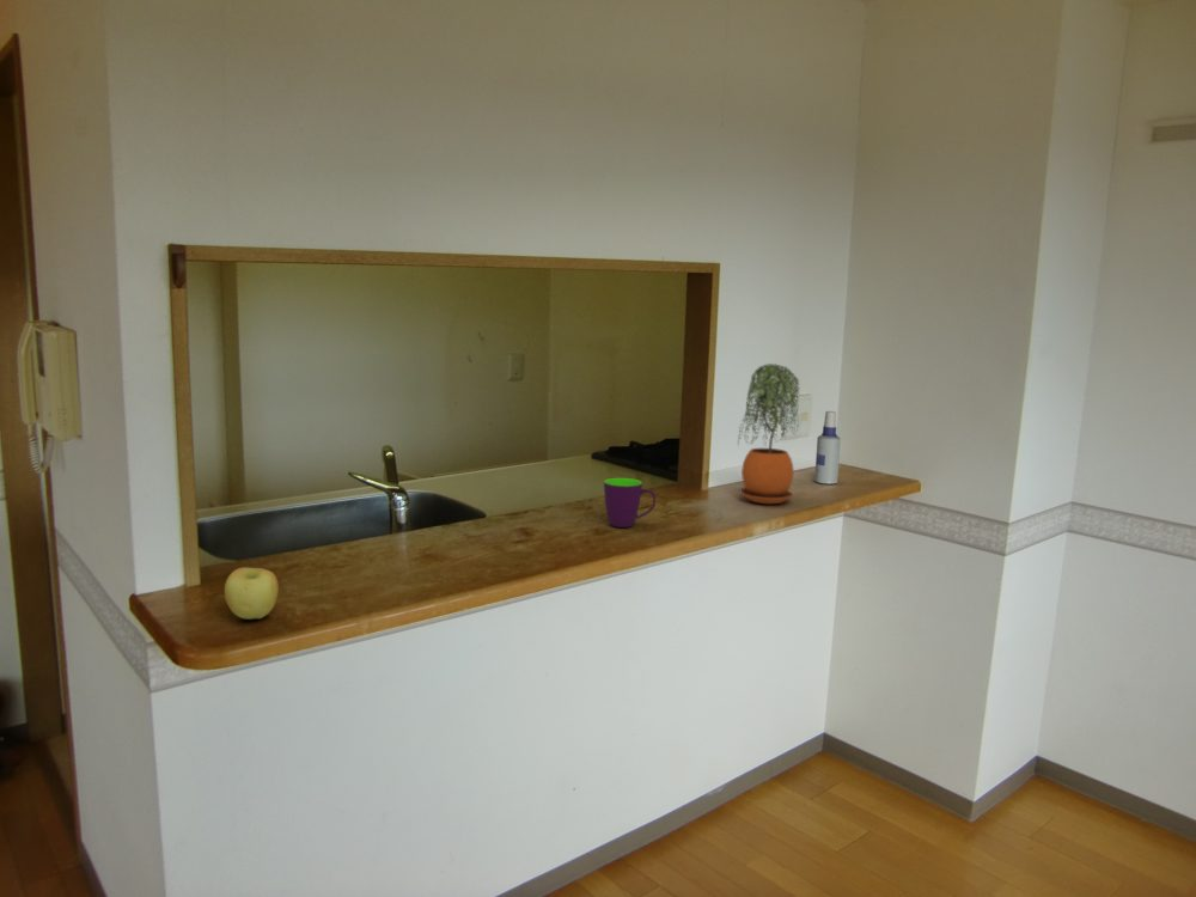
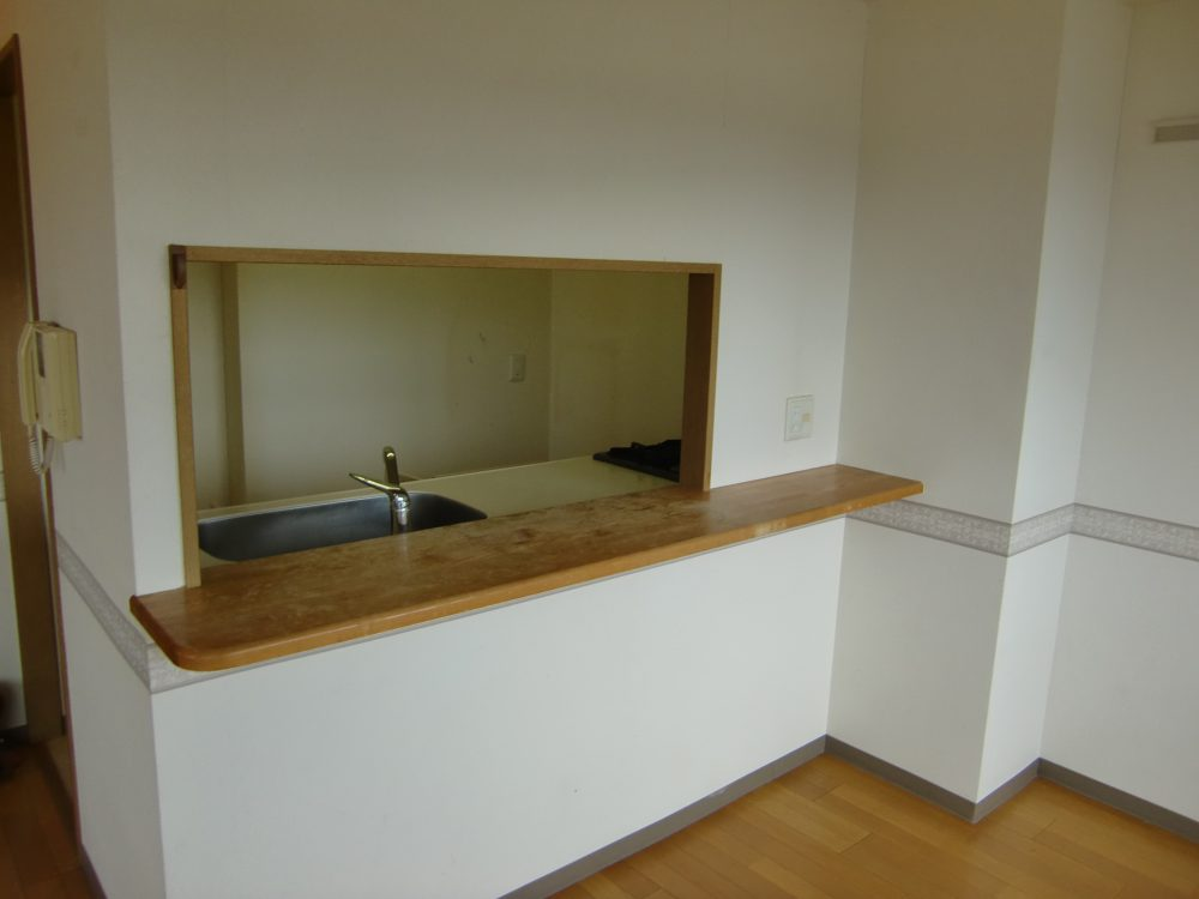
- mug [603,477,657,529]
- apple [224,566,280,621]
- potted plant [736,362,801,505]
- spray bottle [813,410,842,484]
